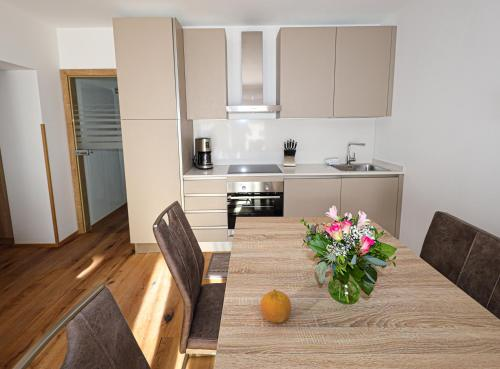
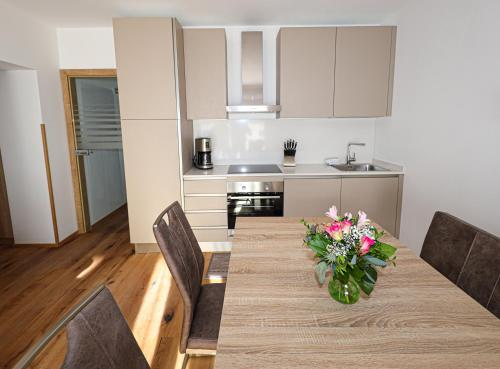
- fruit [260,288,292,324]
